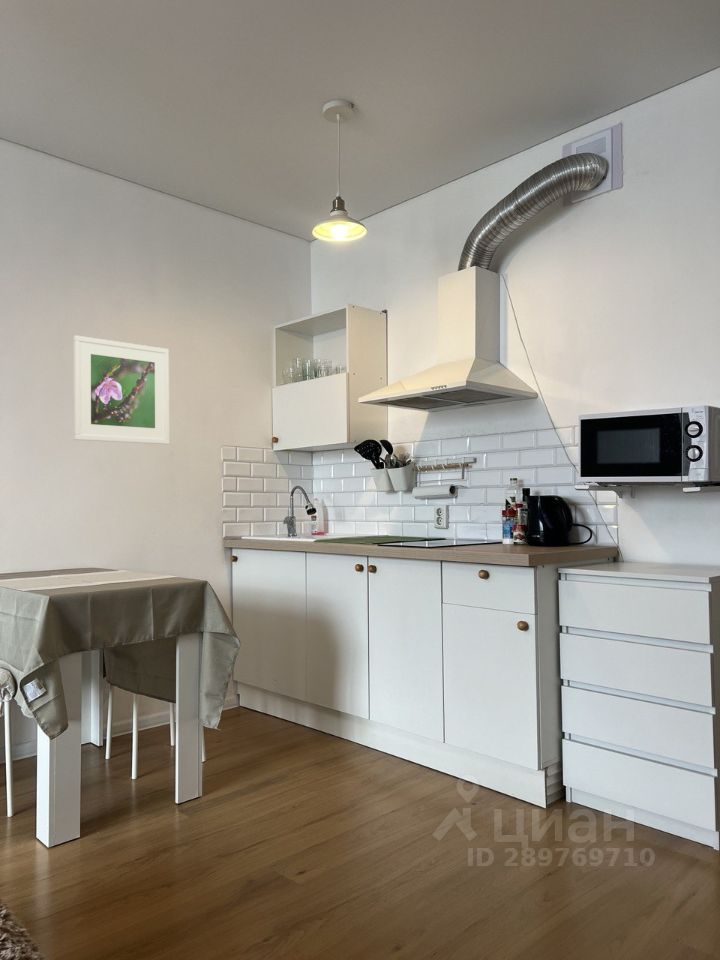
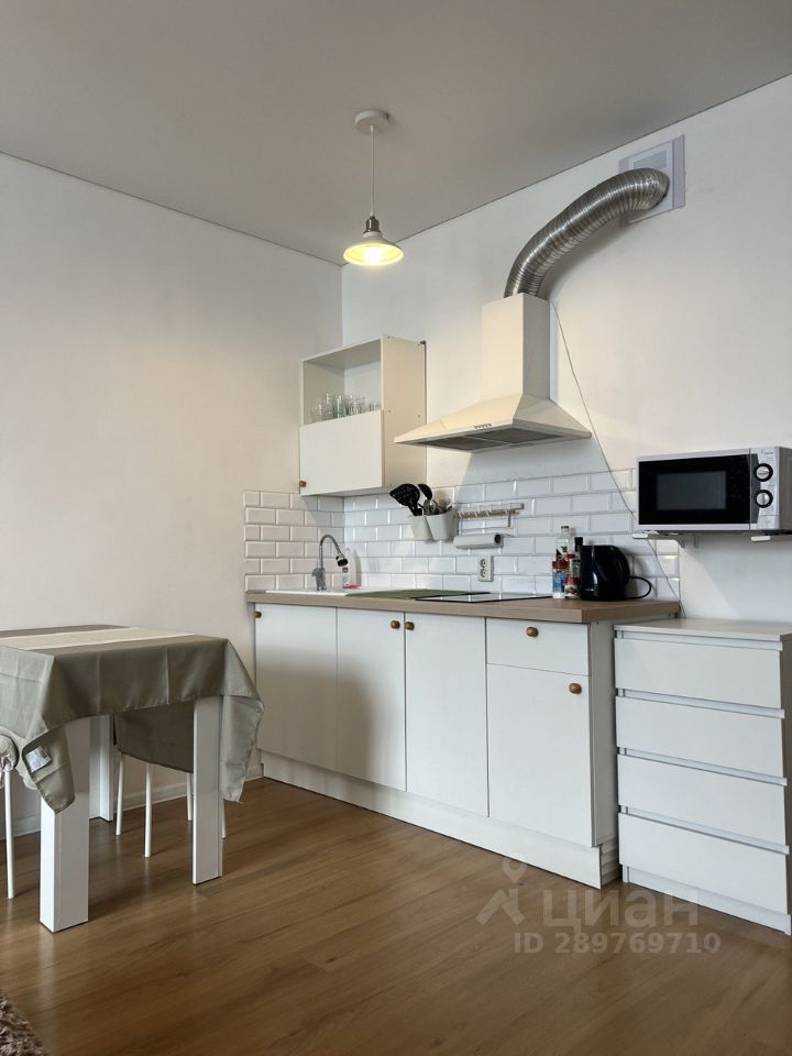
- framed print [73,335,170,445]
